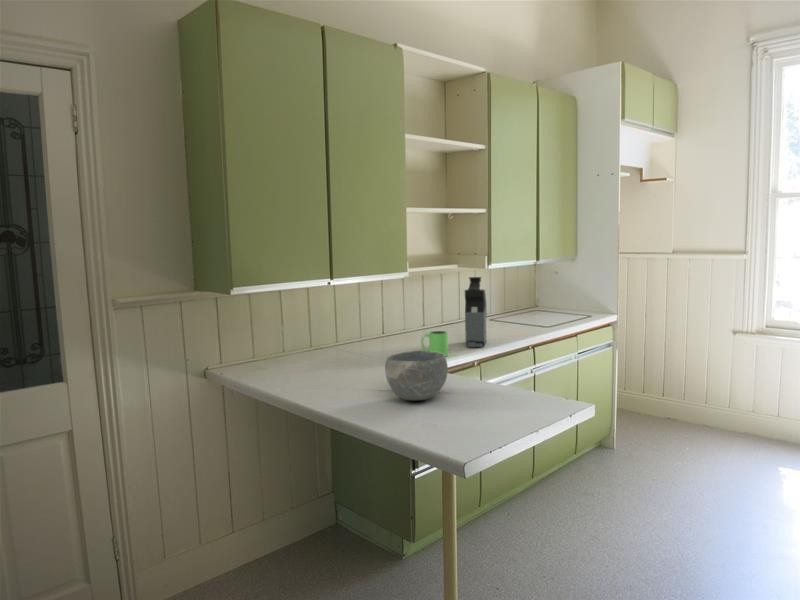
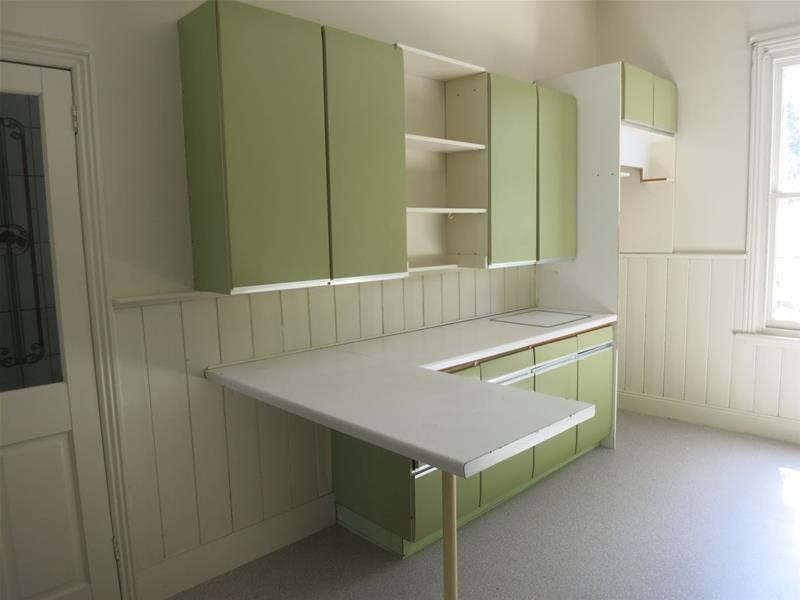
- bowl [384,350,449,402]
- mug [420,330,449,357]
- coffee maker [464,276,488,348]
